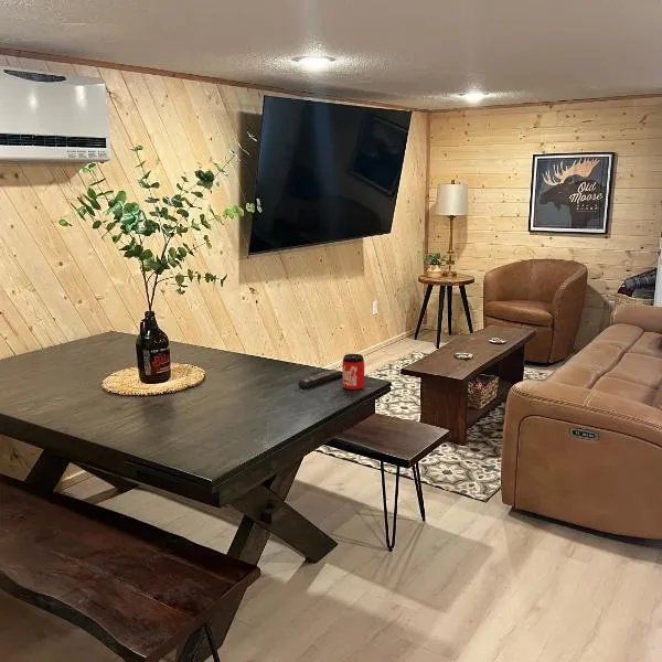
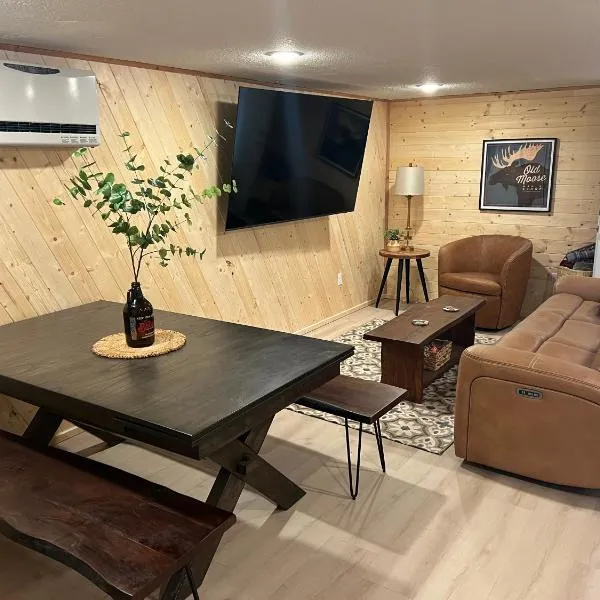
- can [341,353,365,391]
- remote control [297,369,343,389]
